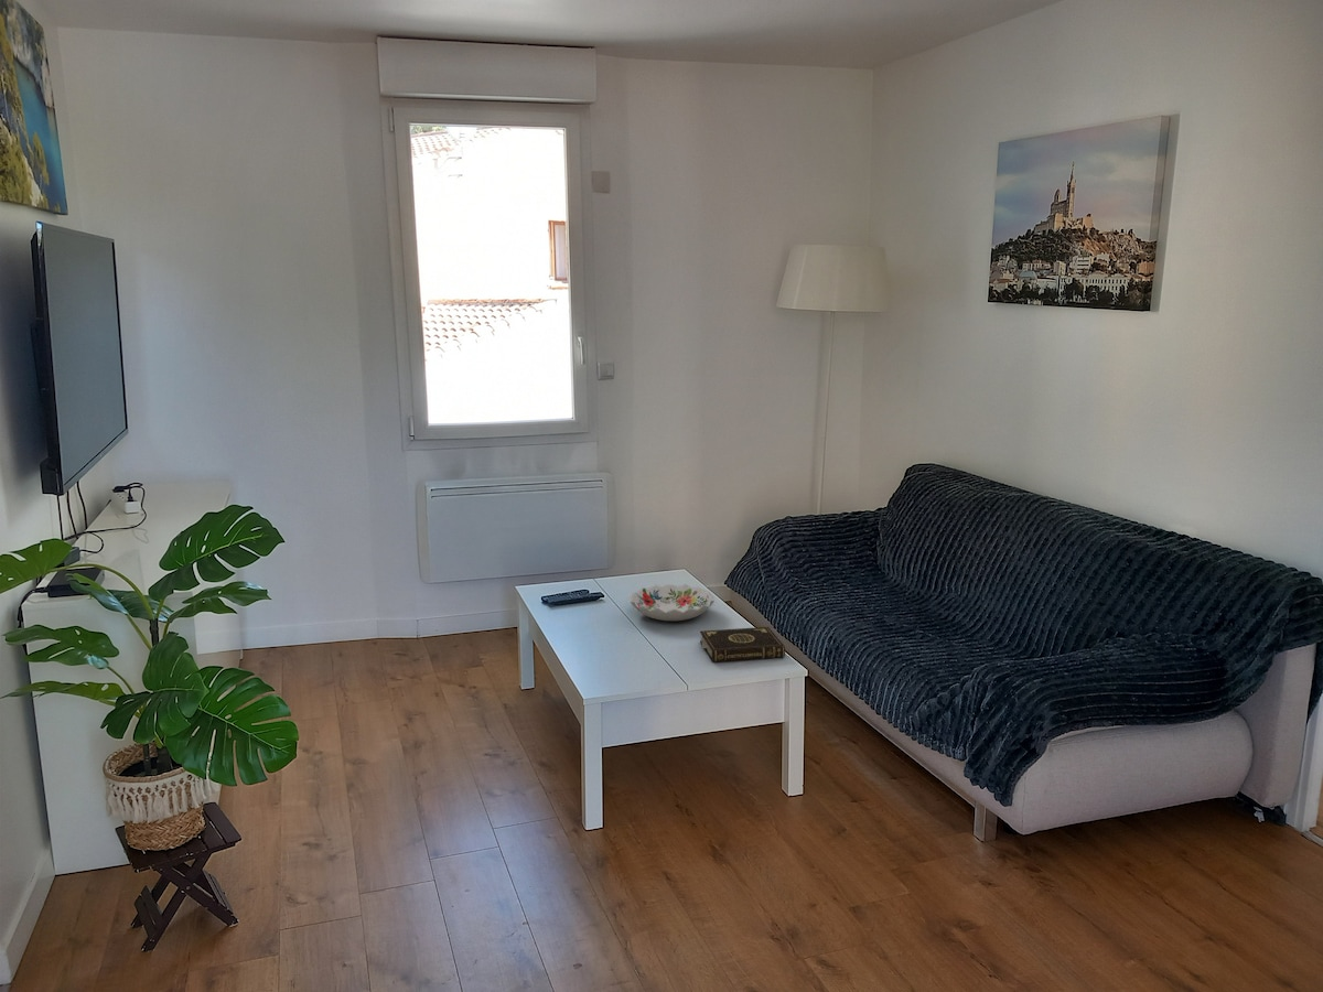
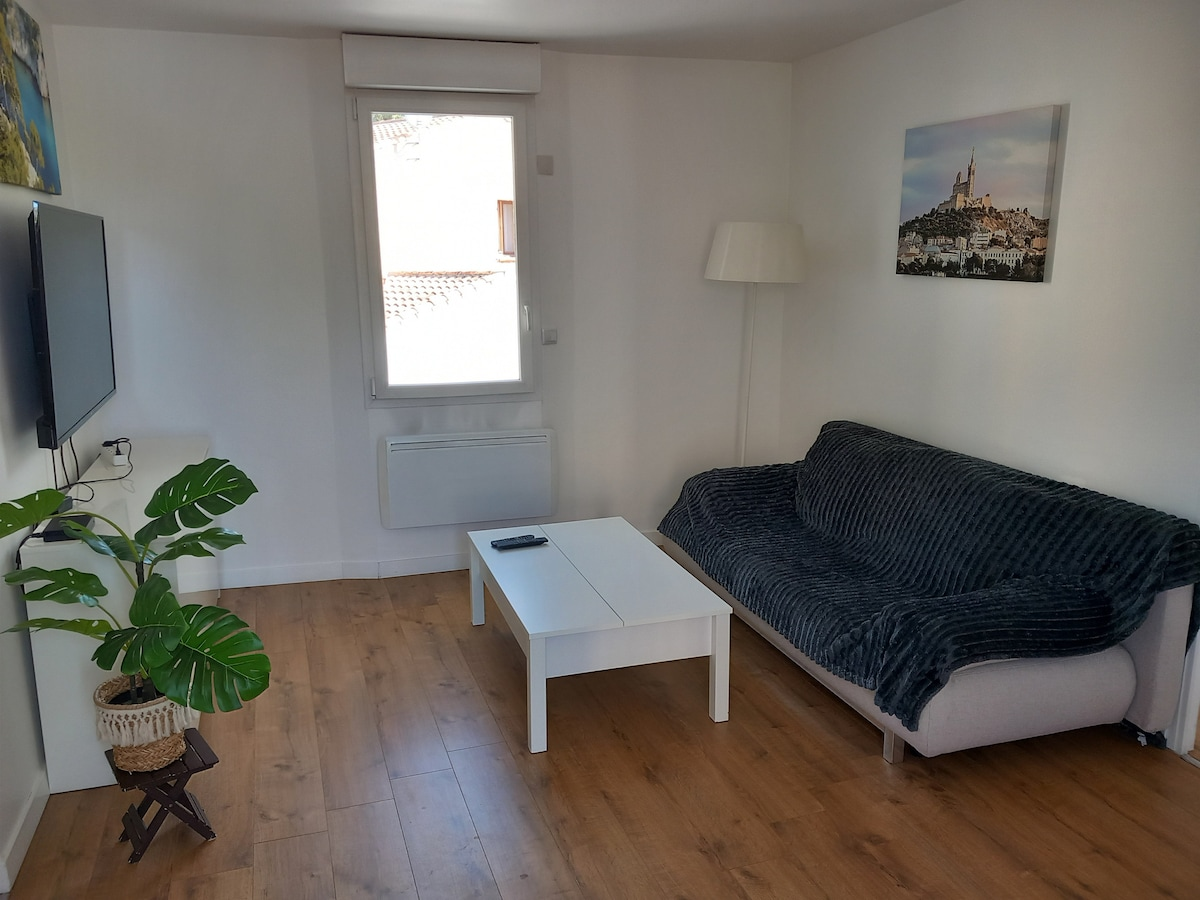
- decorative bowl [630,582,716,622]
- book [699,626,786,662]
